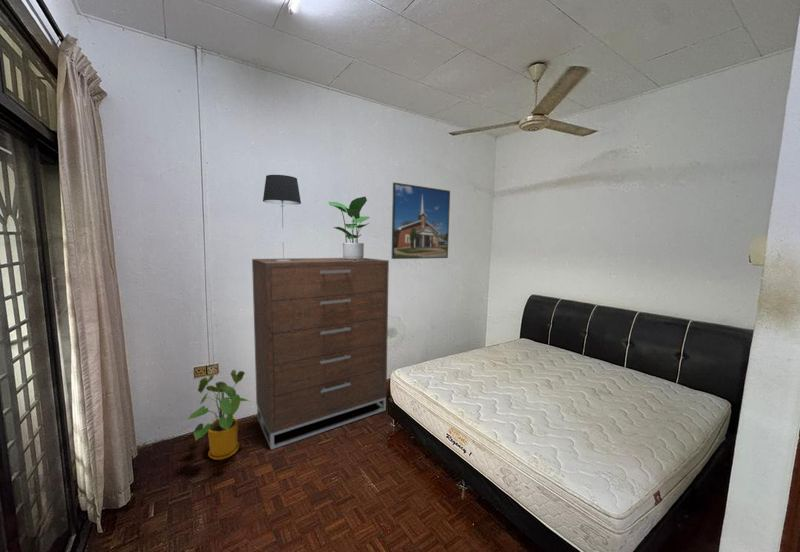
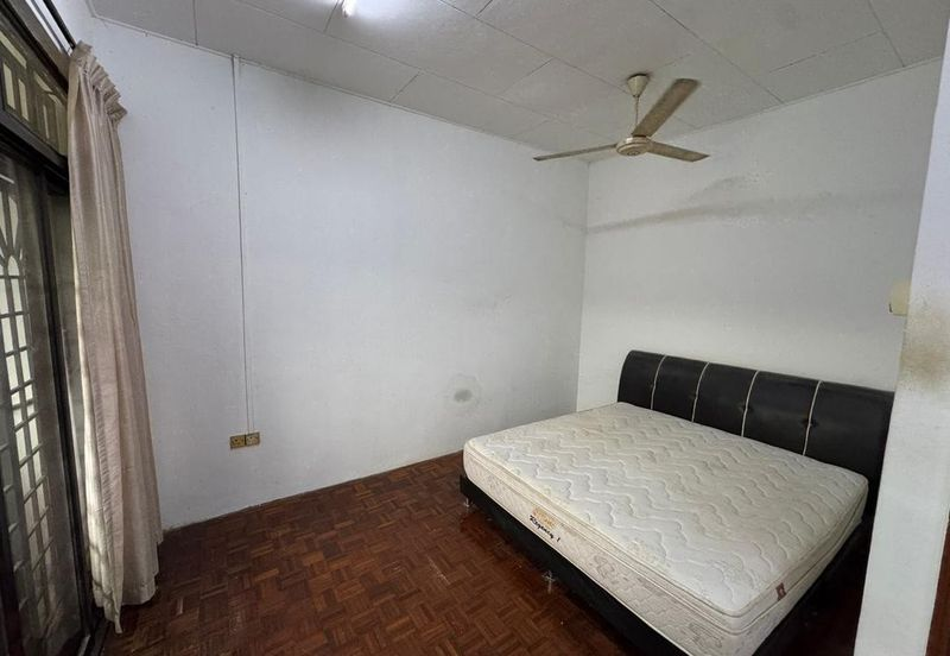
- house plant [186,369,250,461]
- table lamp [262,174,302,261]
- potted plant [327,196,371,261]
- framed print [391,181,451,260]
- dresser [251,257,390,451]
